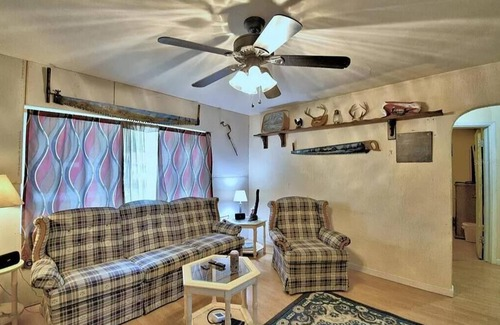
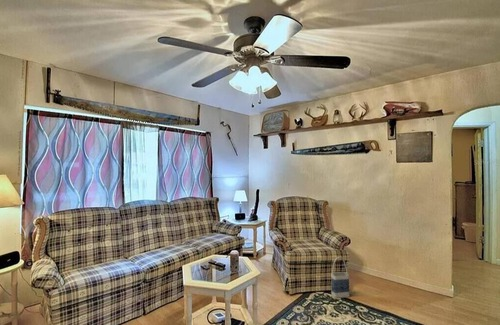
+ bag [330,256,350,299]
